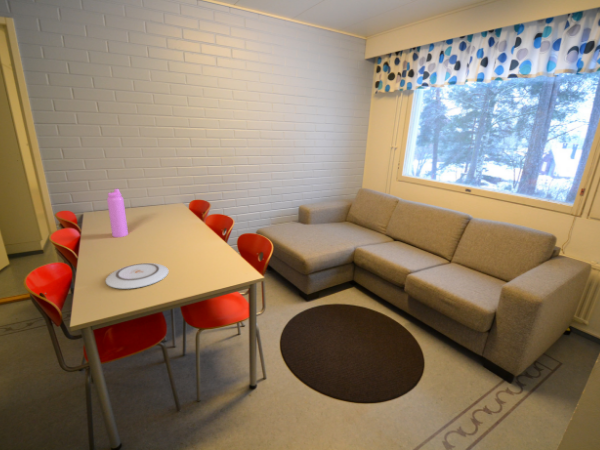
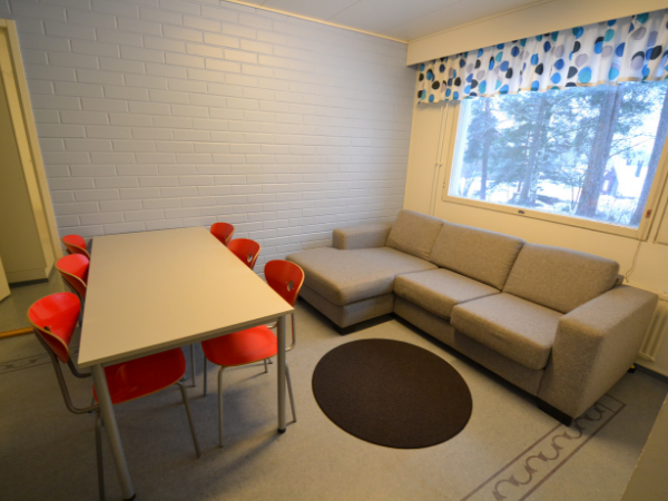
- water bottle [106,188,129,238]
- plate [105,262,170,290]
